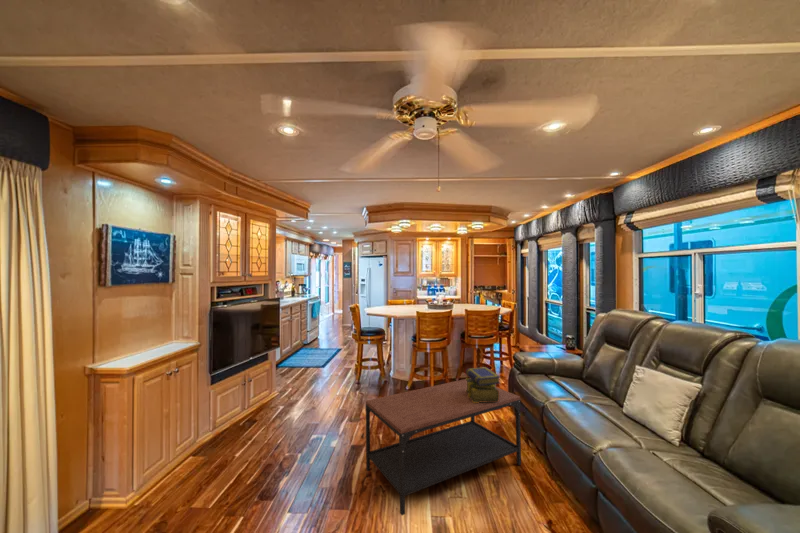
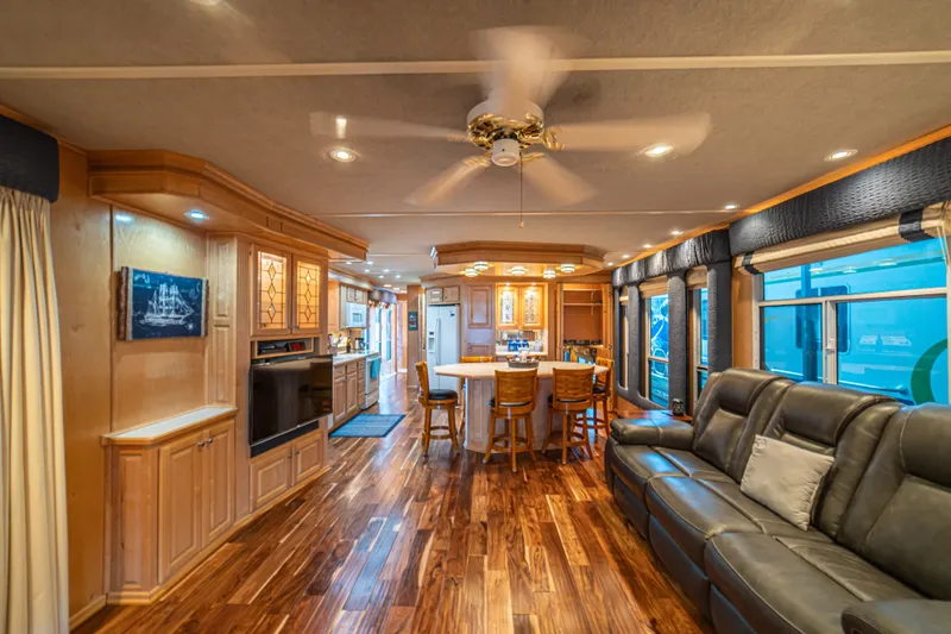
- coffee table [365,377,522,516]
- stack of books [465,366,502,403]
